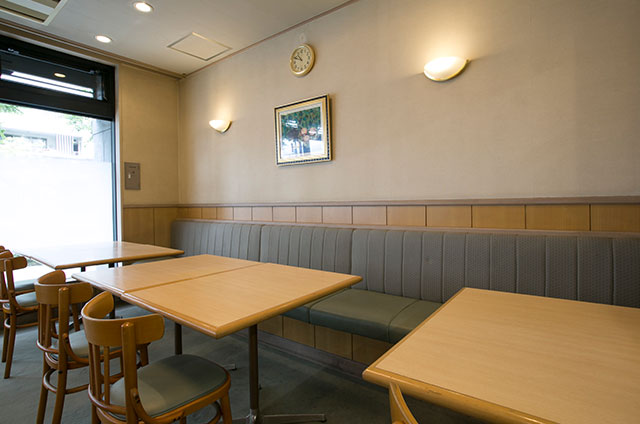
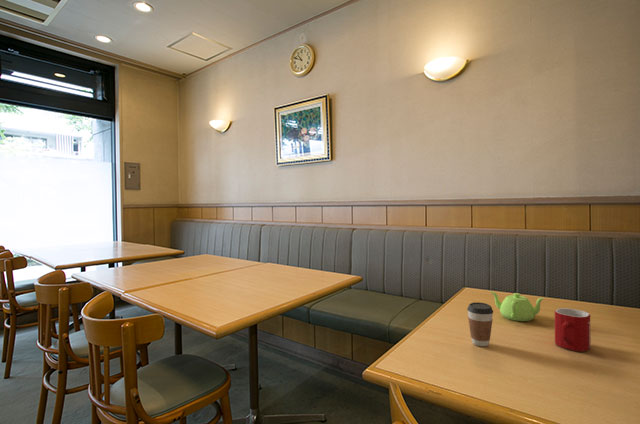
+ teapot [490,291,545,322]
+ coffee cup [466,301,494,347]
+ mug [554,307,592,353]
